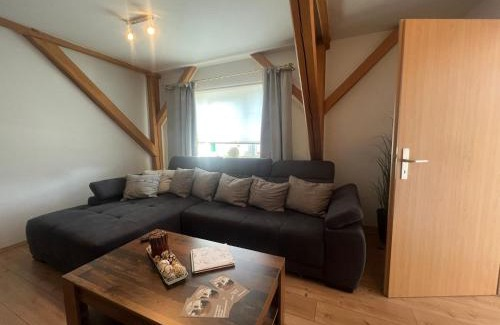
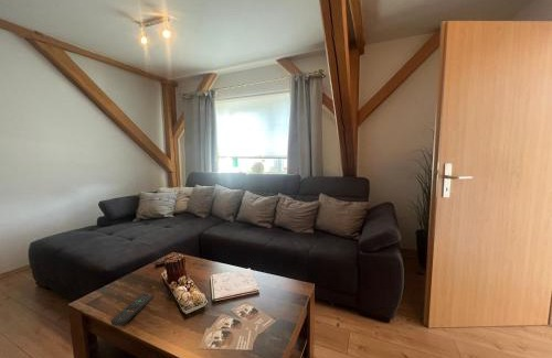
+ remote control [110,292,155,327]
